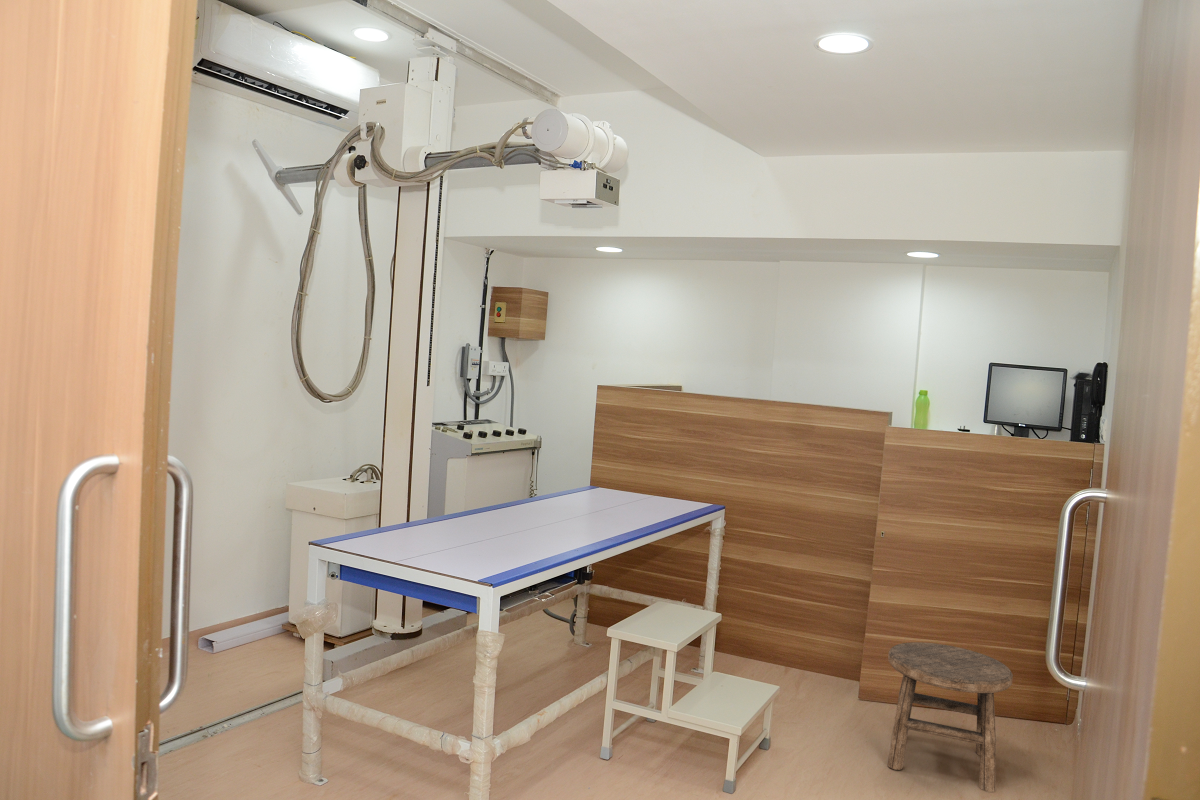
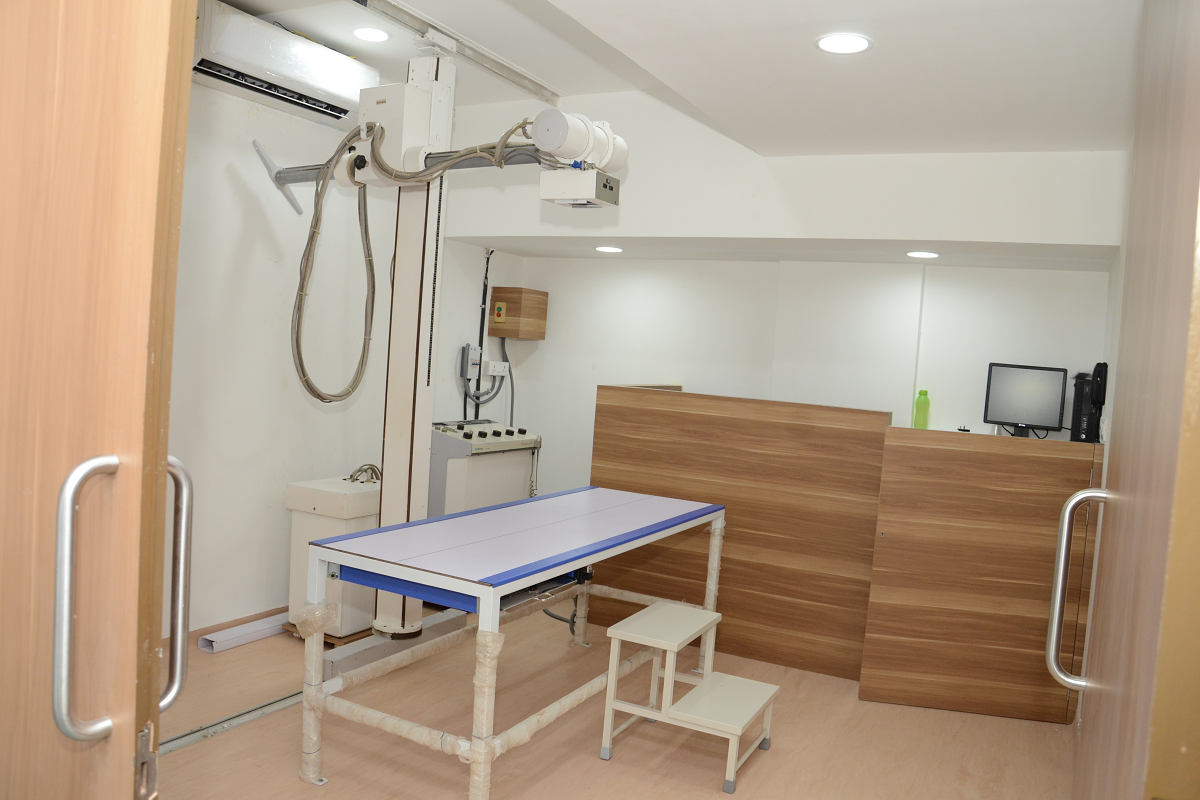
- stool [886,641,1014,793]
